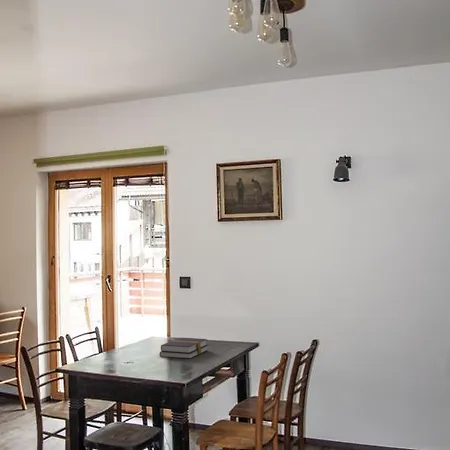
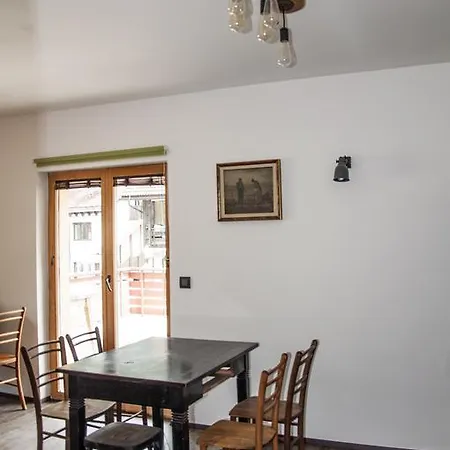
- book [159,337,209,360]
